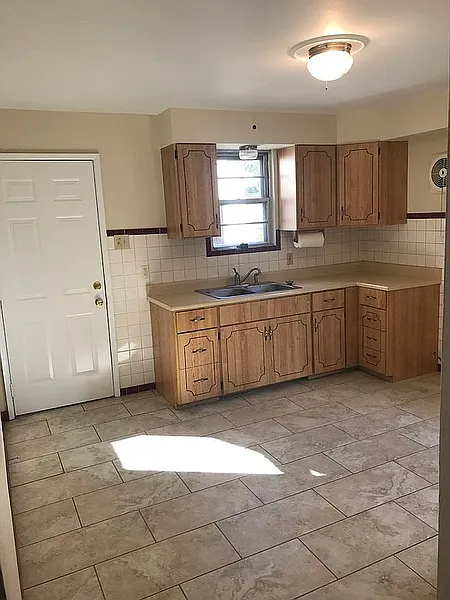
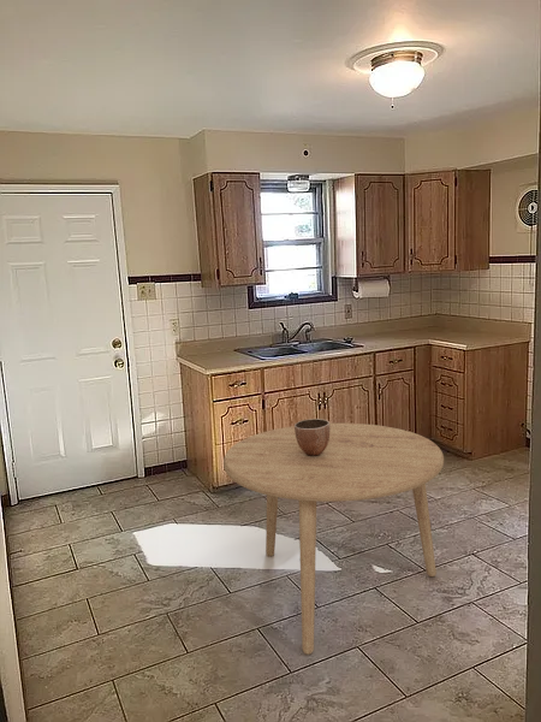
+ decorative bowl [293,418,331,456]
+ dining table [222,422,445,656]
